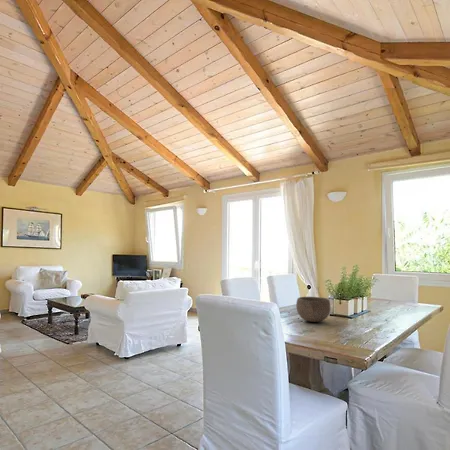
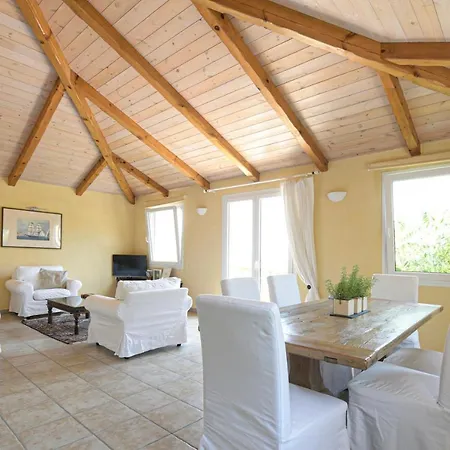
- bowl [295,296,331,323]
